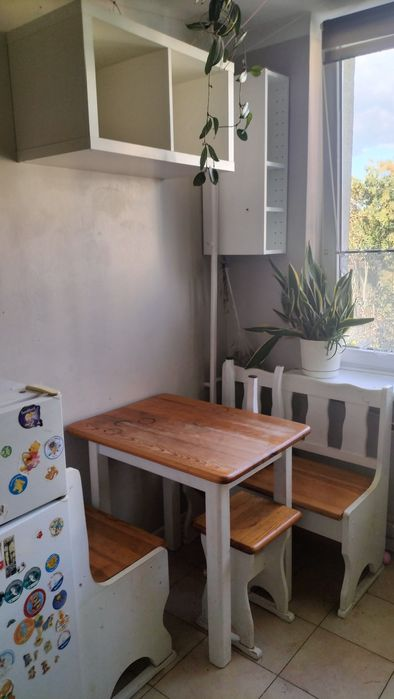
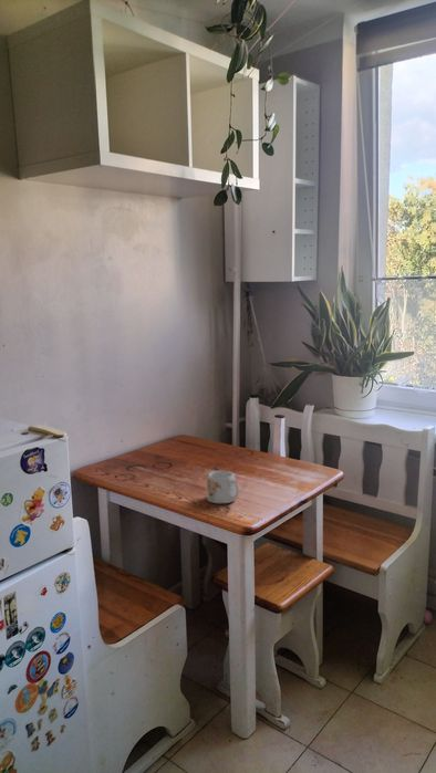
+ mug [206,470,240,504]
